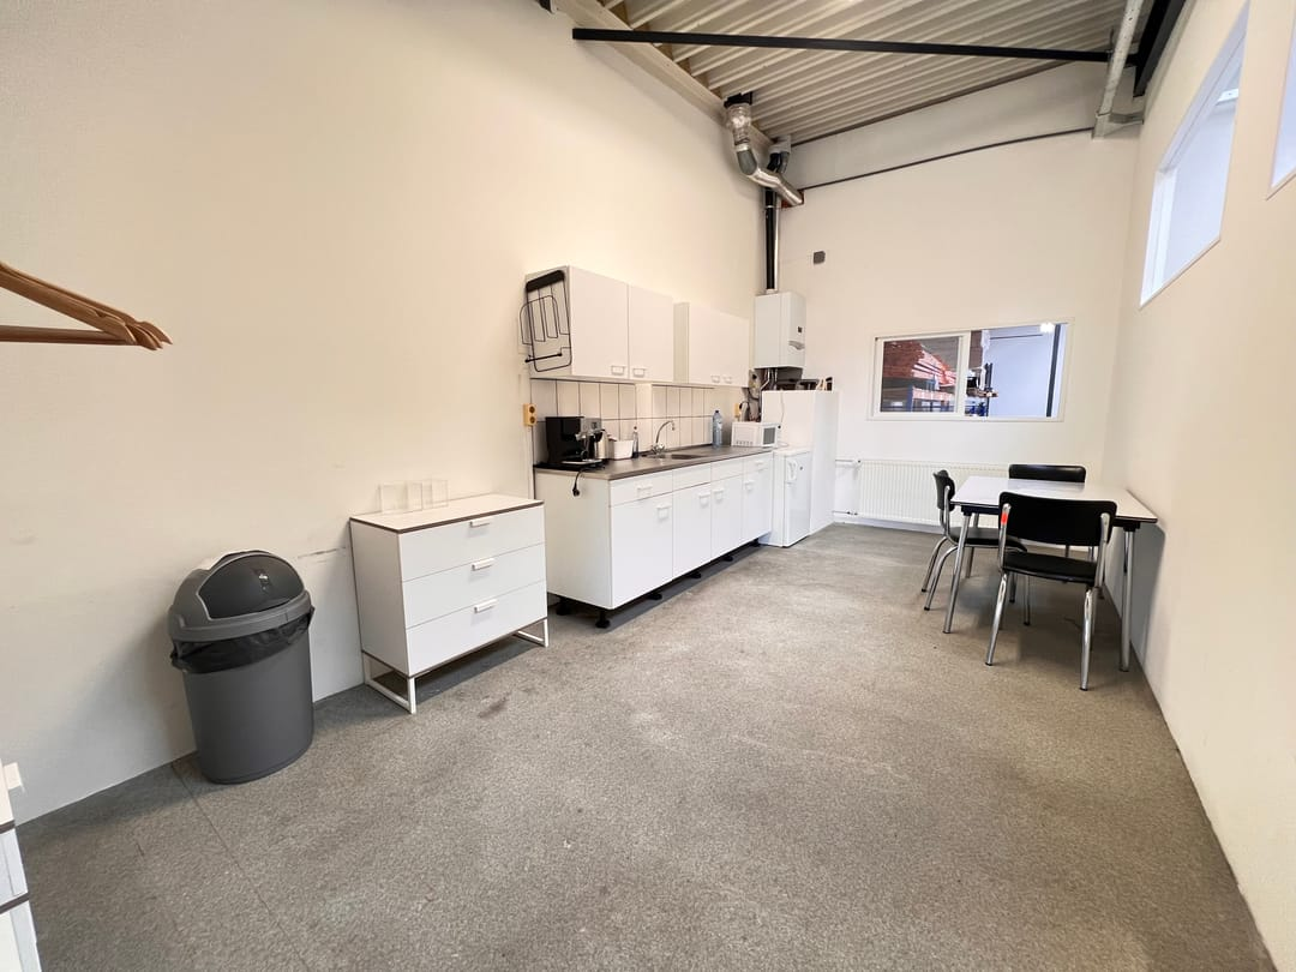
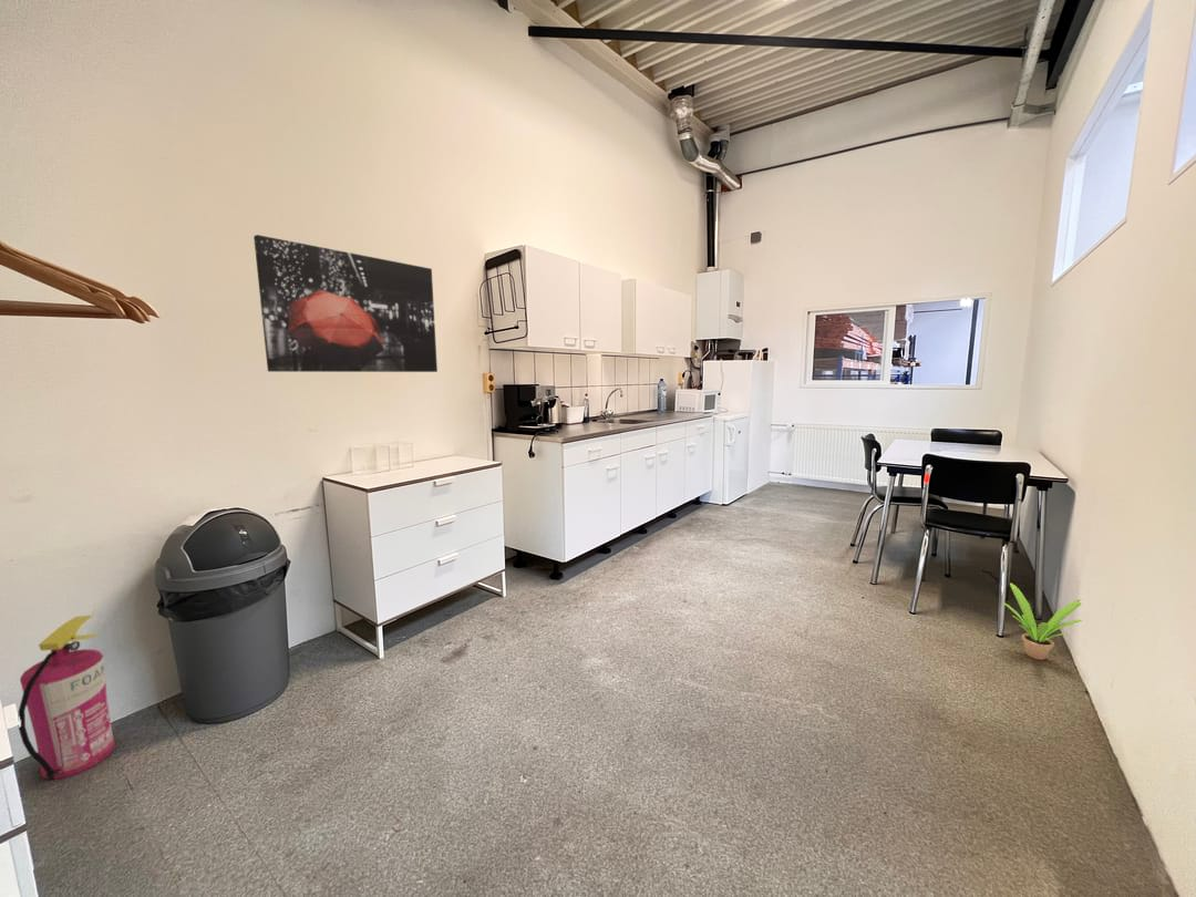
+ wall art [252,234,439,373]
+ potted plant [1002,582,1083,661]
+ fire extinguisher [18,615,116,782]
